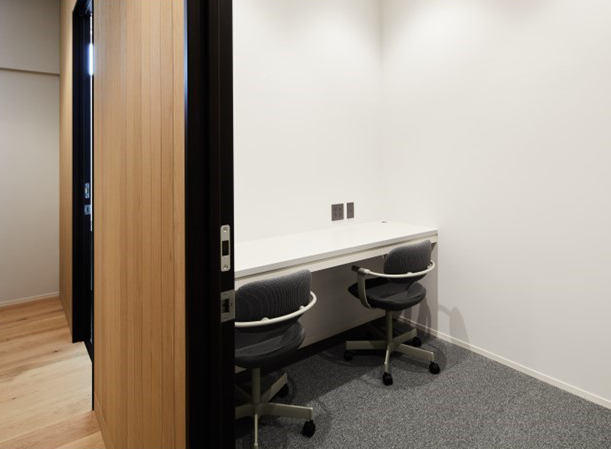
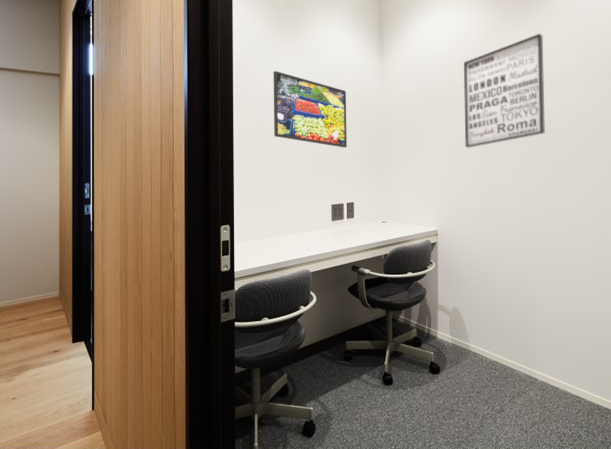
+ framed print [272,70,348,149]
+ wall art [463,33,546,149]
